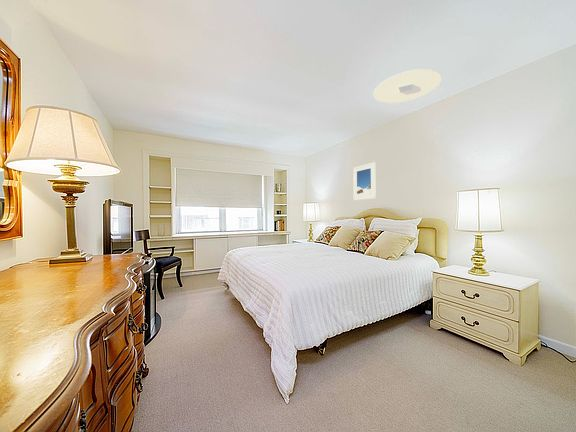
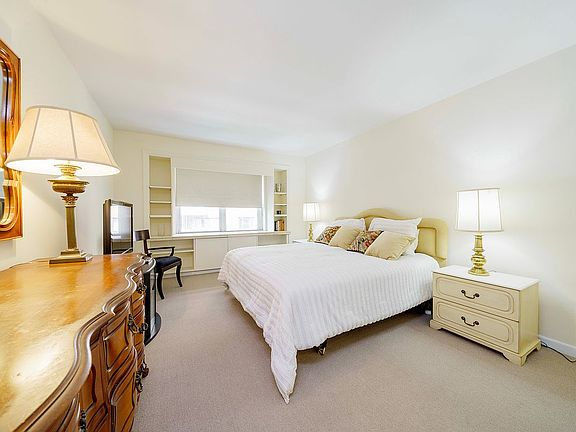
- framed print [352,162,377,201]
- ceiling light [373,68,443,104]
